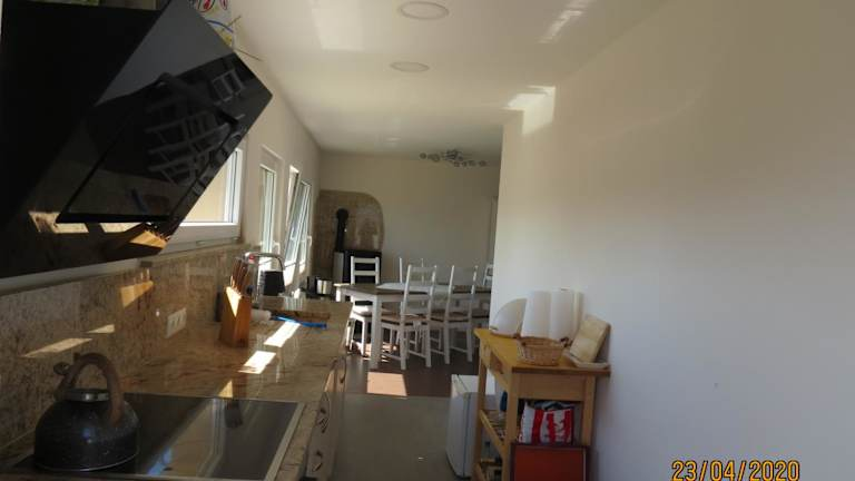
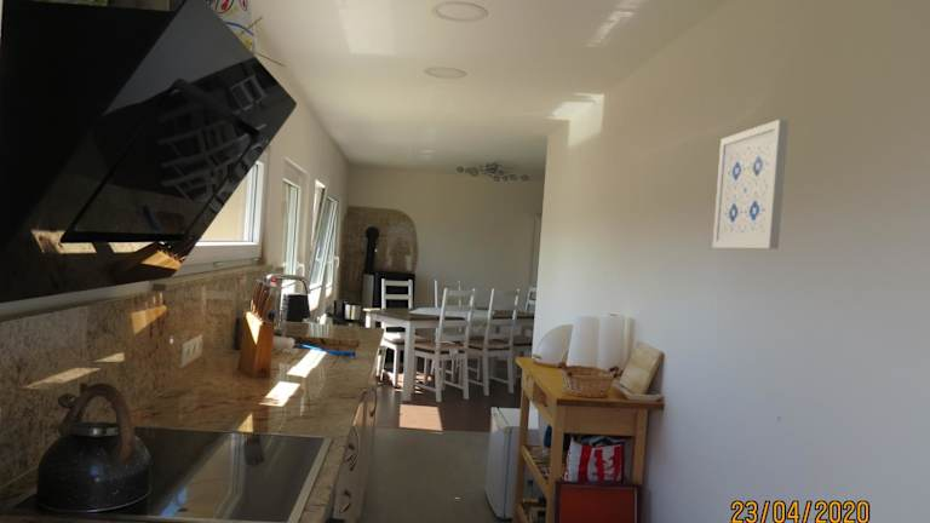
+ wall art [712,119,790,251]
